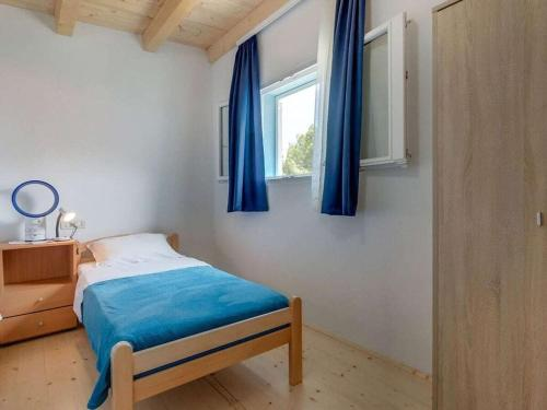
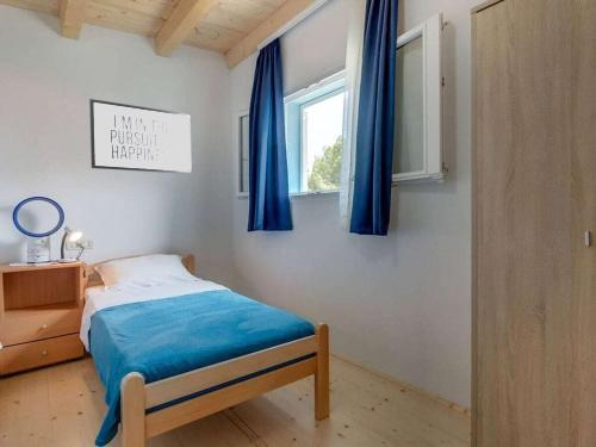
+ mirror [88,98,193,175]
